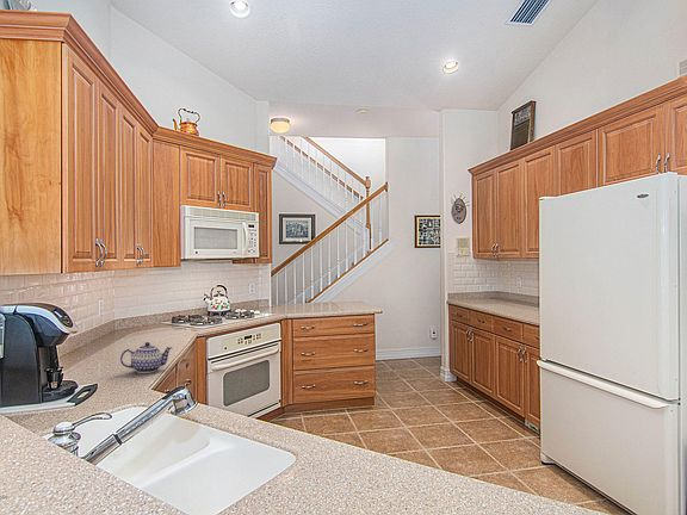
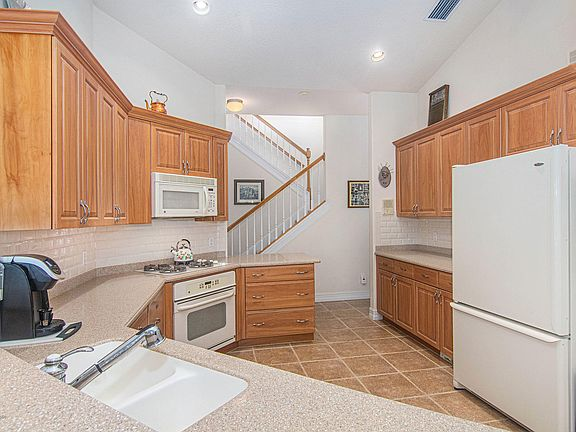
- teapot [119,341,174,374]
